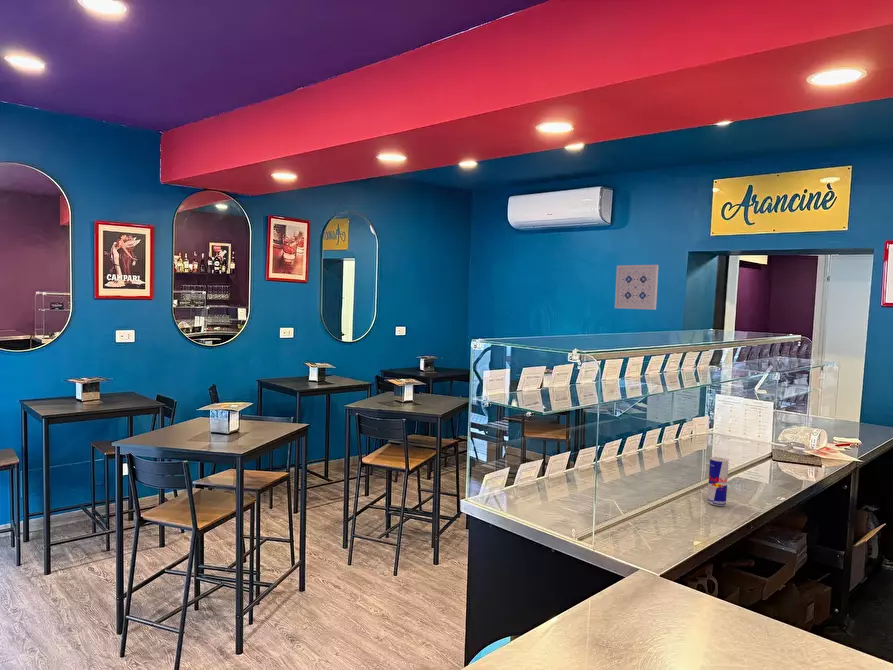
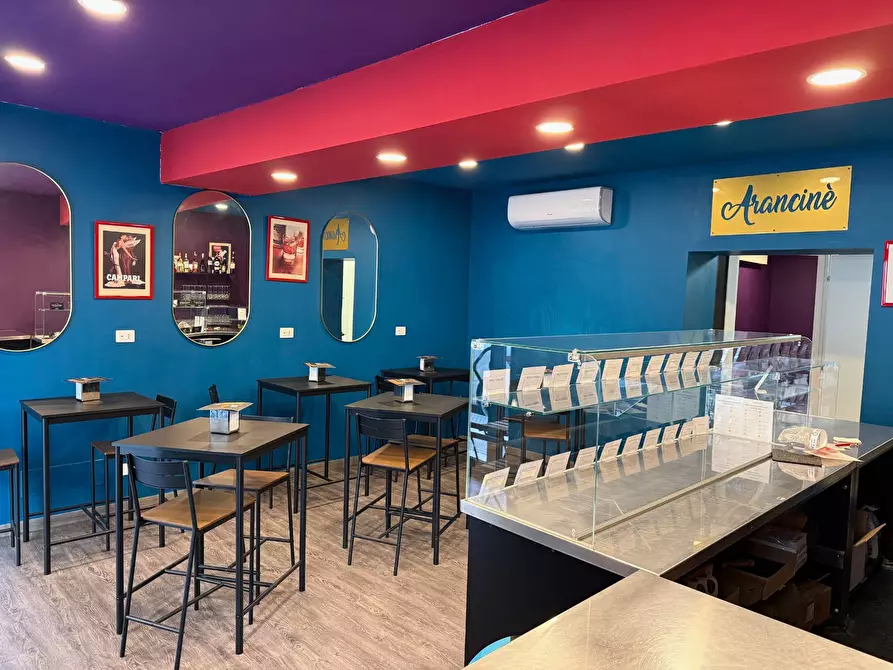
- beverage can [706,456,730,507]
- wall art [614,264,659,311]
